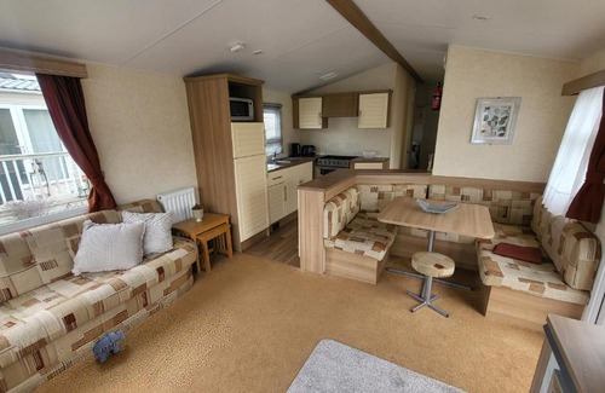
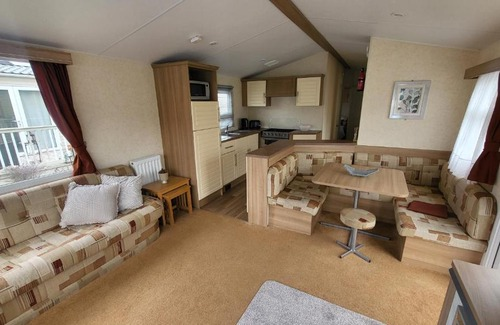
- plush toy [90,329,127,364]
